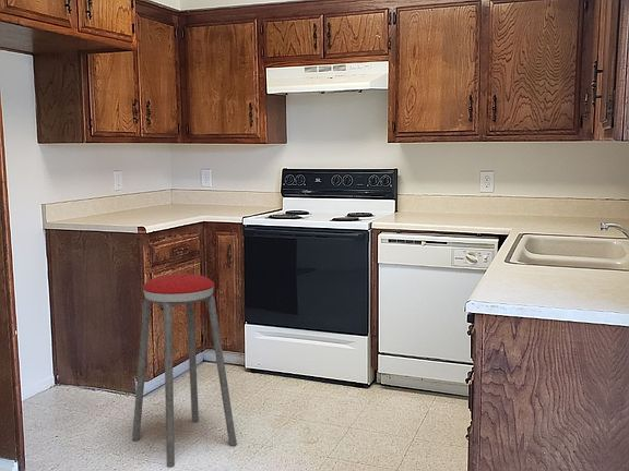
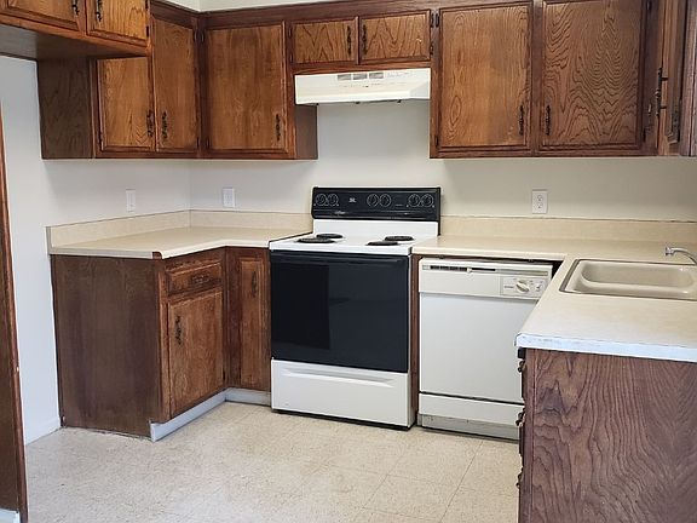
- music stool [131,273,238,469]
